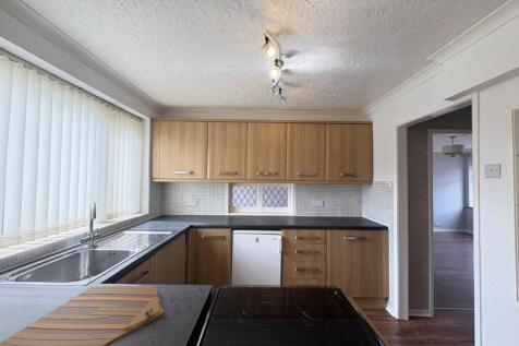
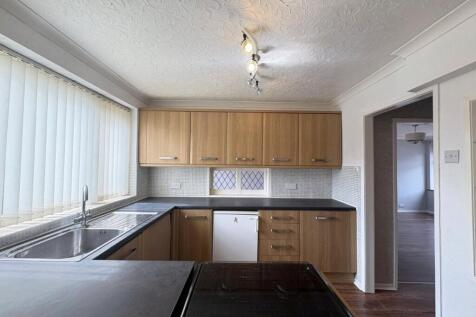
- cutting board [0,285,166,346]
